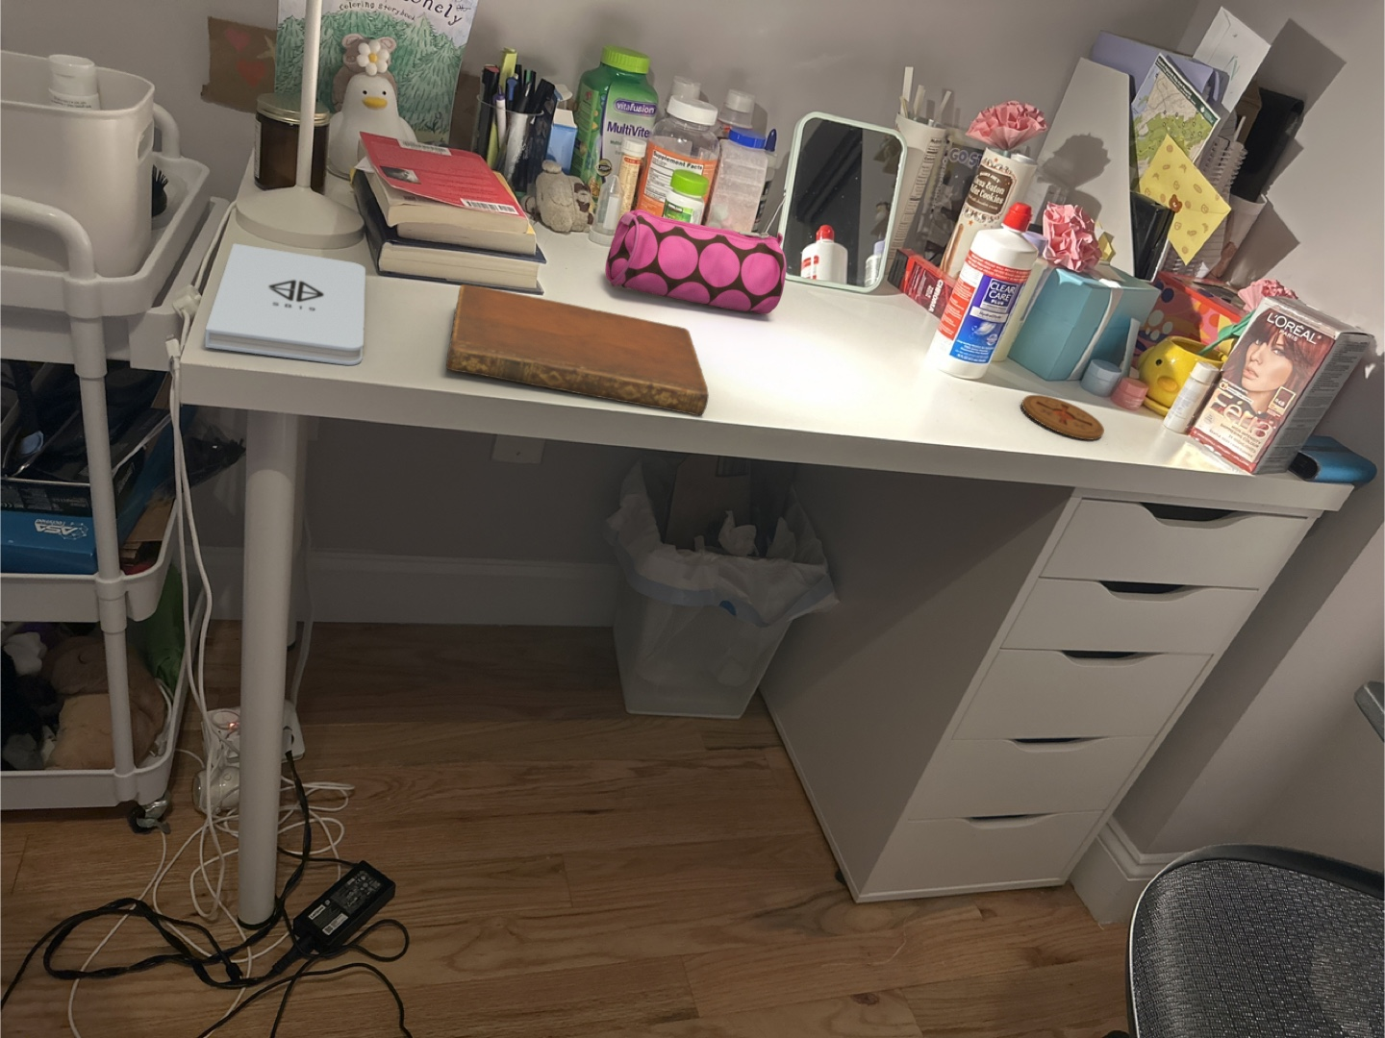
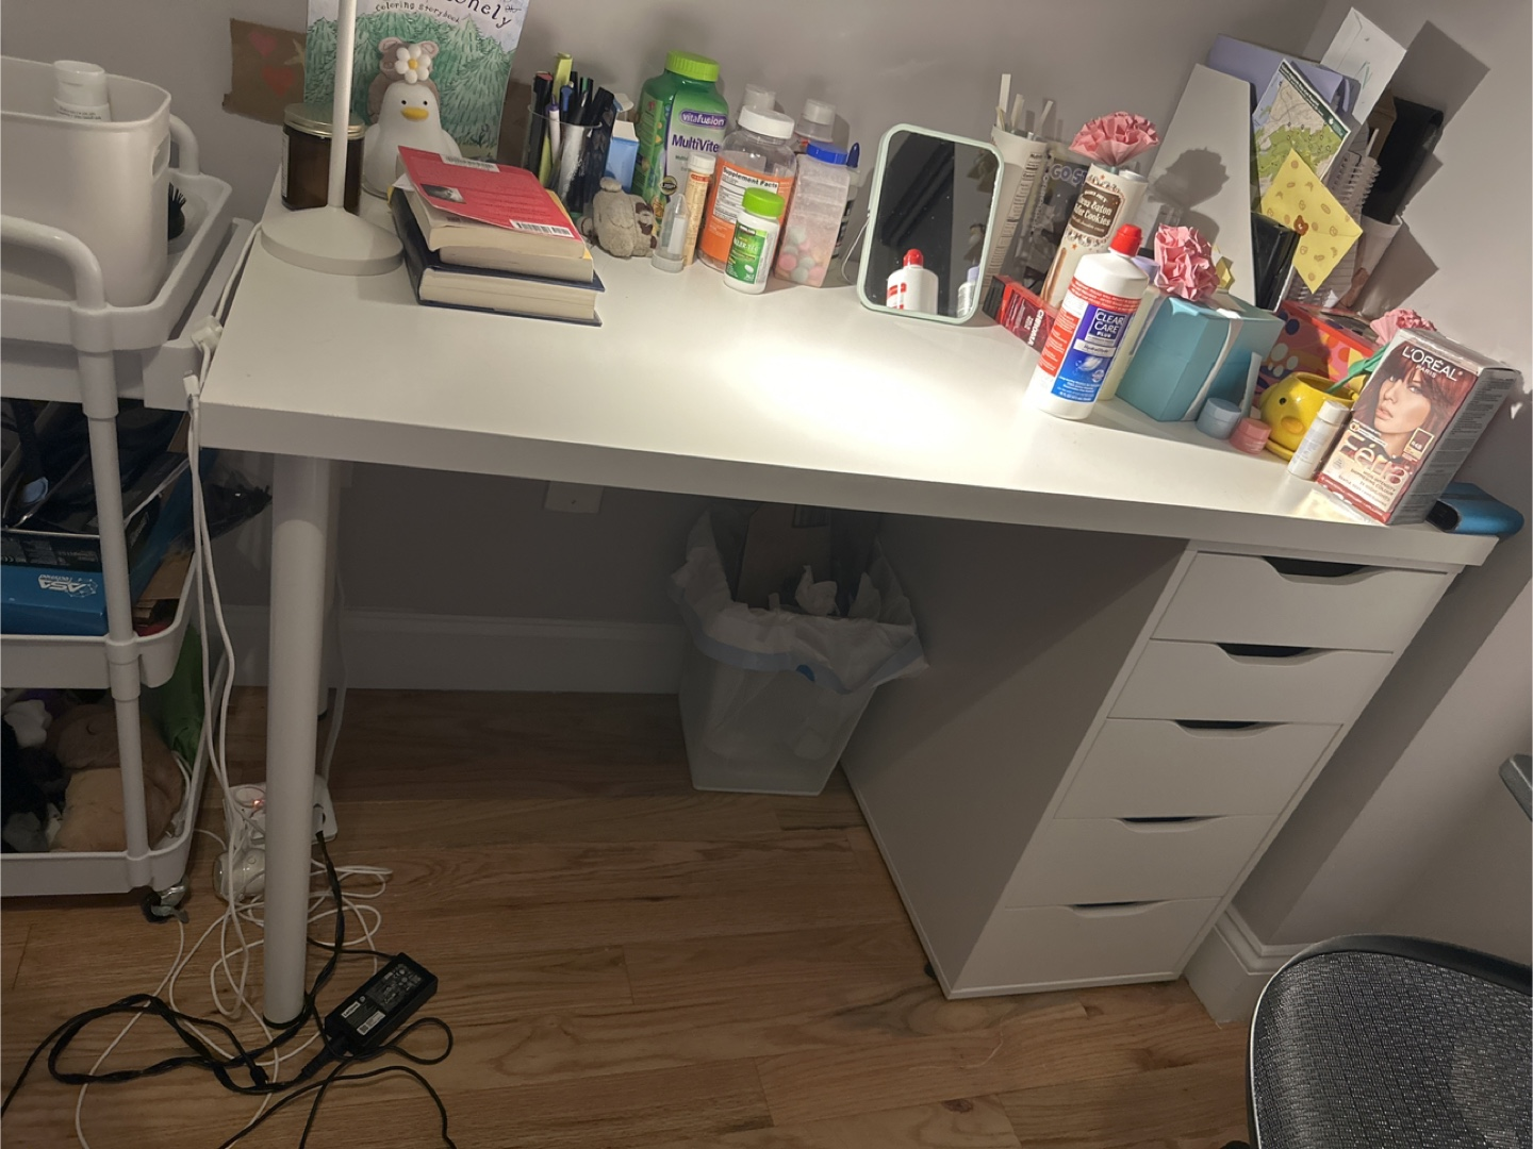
- coaster [1022,394,1105,442]
- notebook [445,283,710,417]
- notepad [204,242,366,366]
- pencil case [604,208,786,315]
